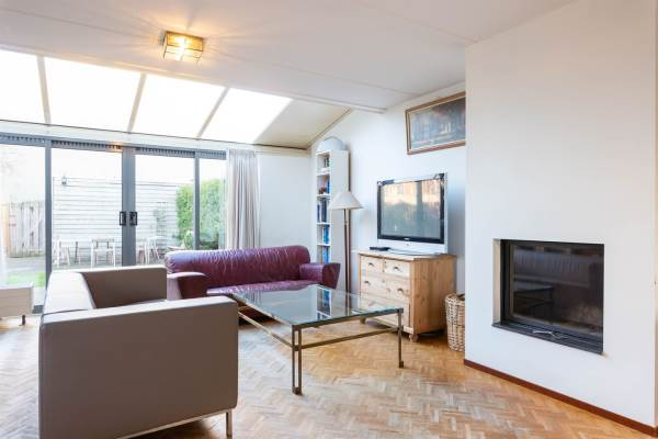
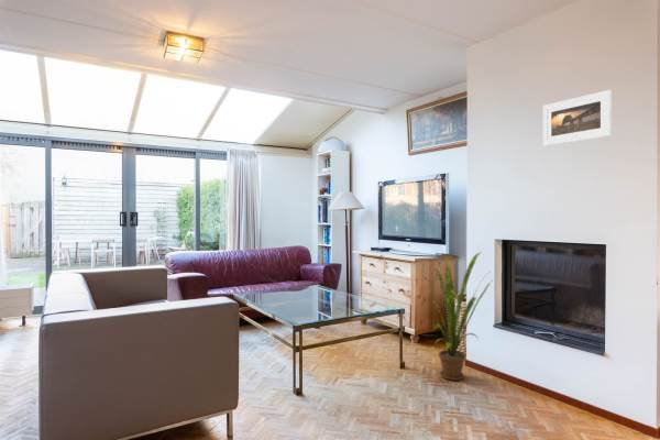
+ house plant [429,251,493,382]
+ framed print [542,89,613,146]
